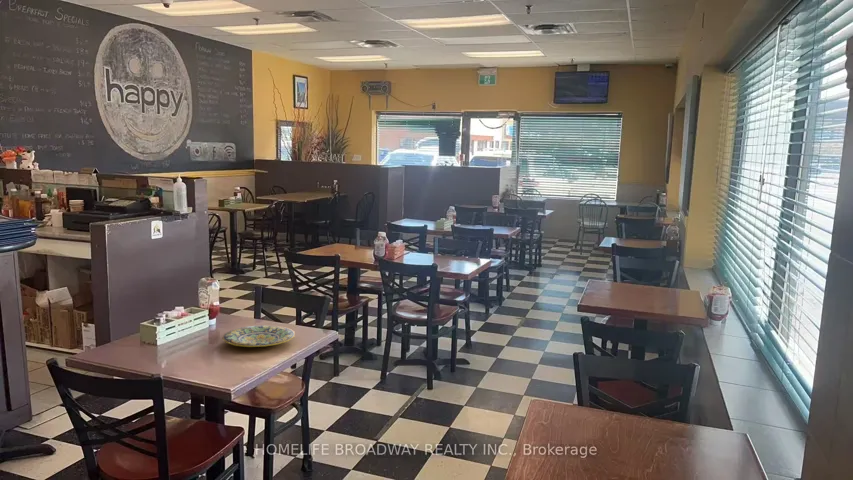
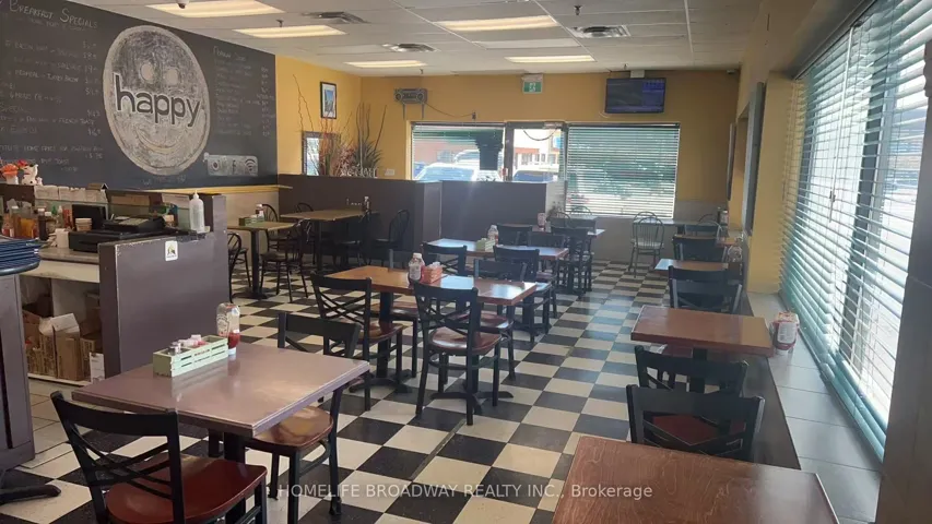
- plate [221,324,296,348]
